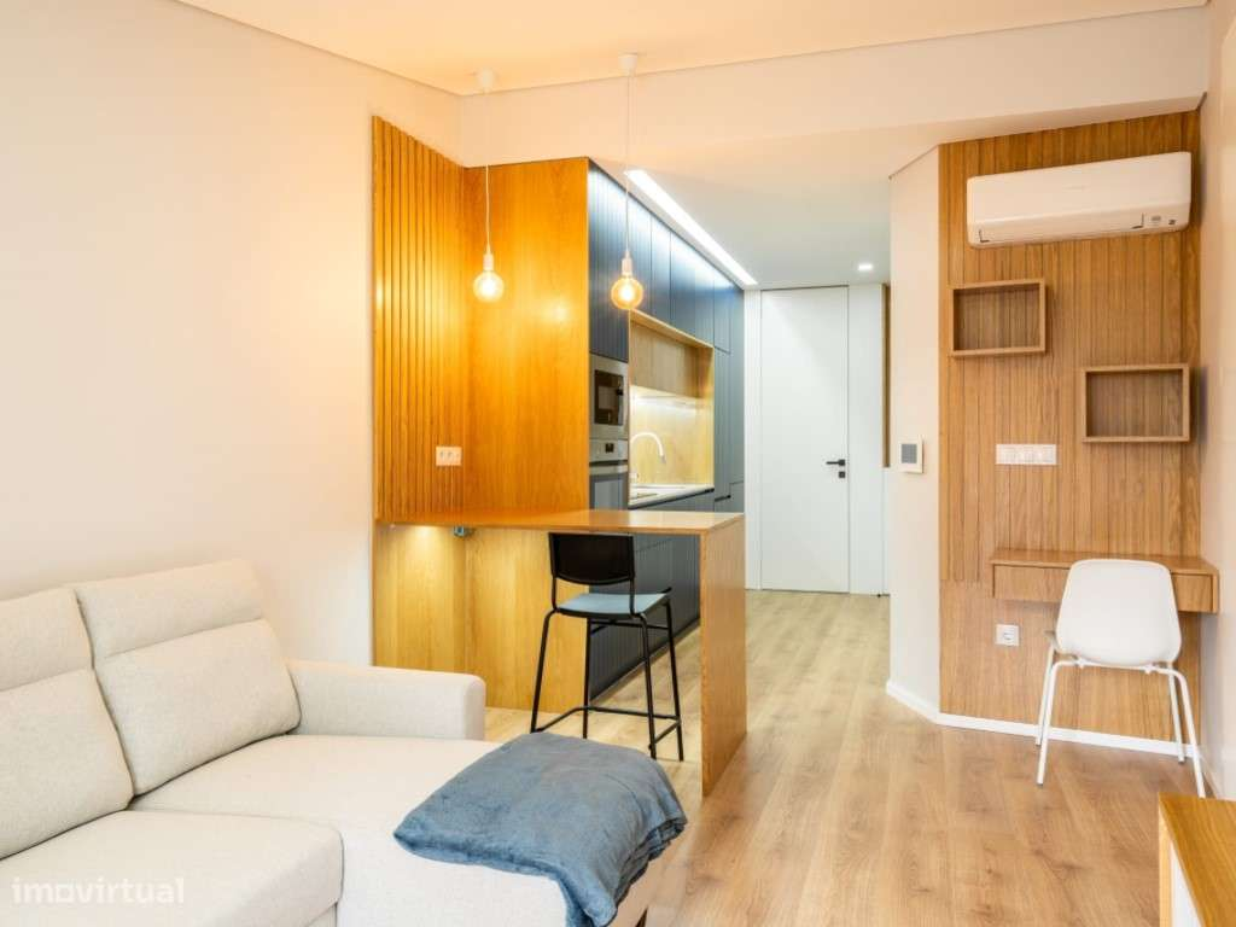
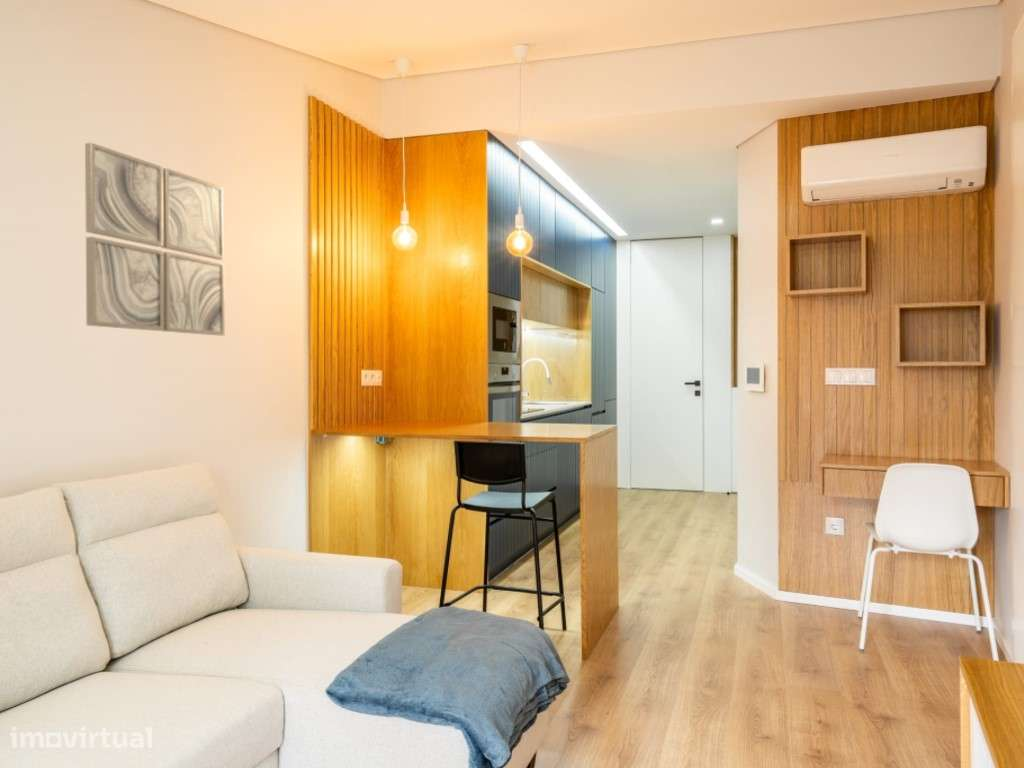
+ wall art [84,142,225,337]
